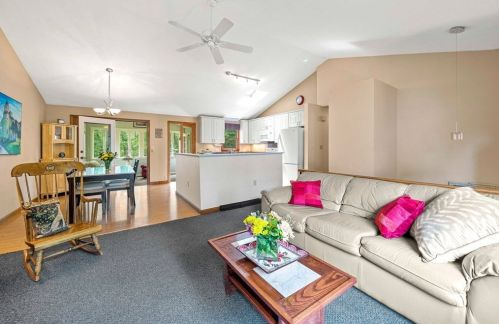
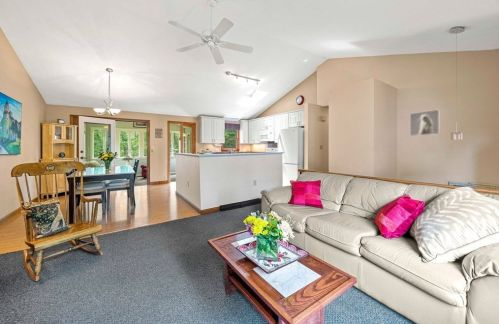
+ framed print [409,109,440,137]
